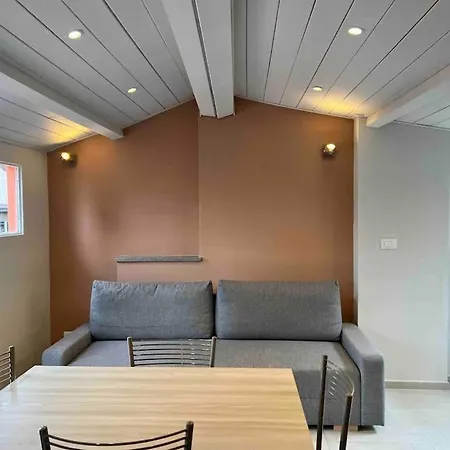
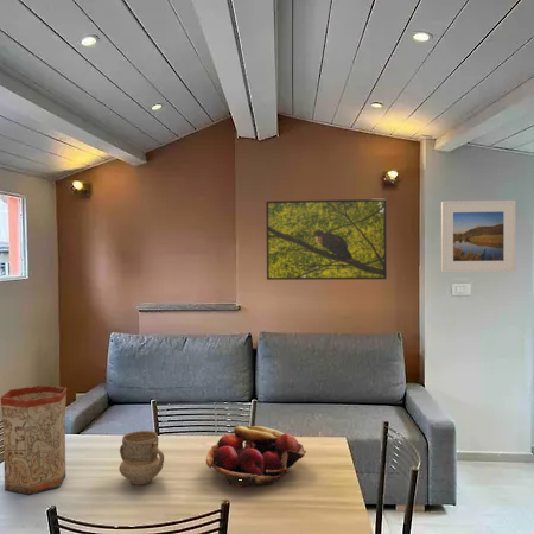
+ mug [117,430,165,487]
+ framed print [440,199,516,273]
+ fruit basket [205,425,307,489]
+ vase [0,384,68,496]
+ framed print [265,198,388,281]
